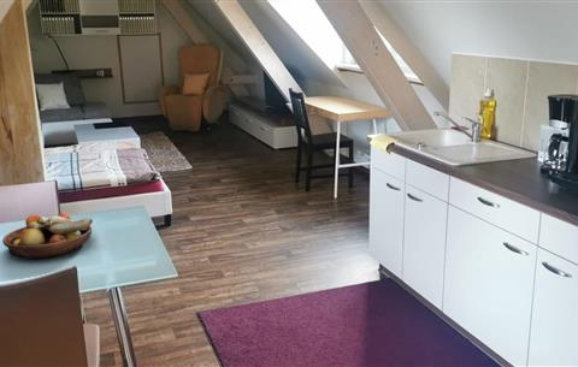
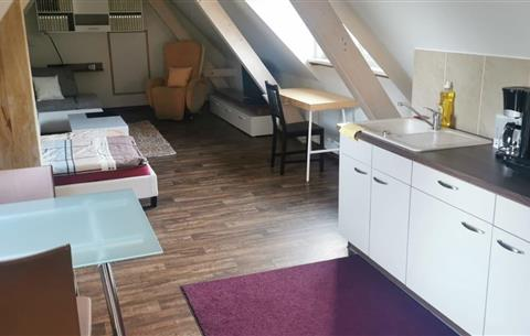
- fruit bowl [1,212,94,260]
